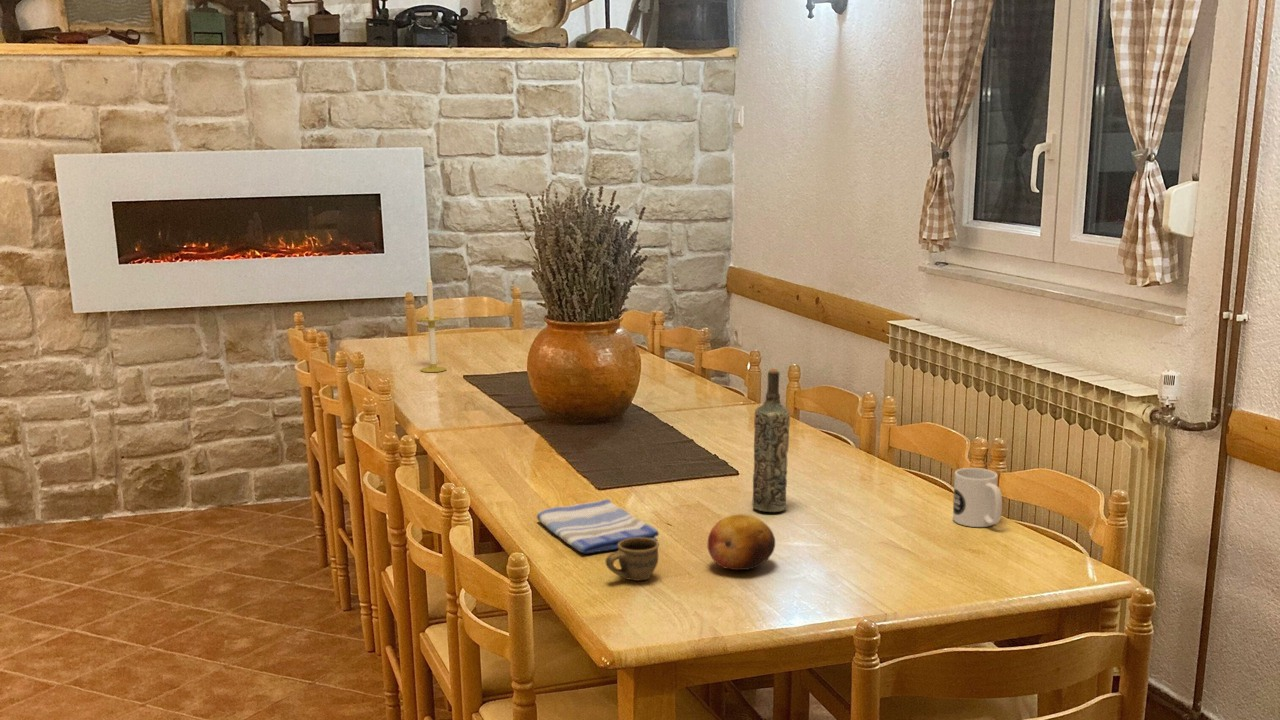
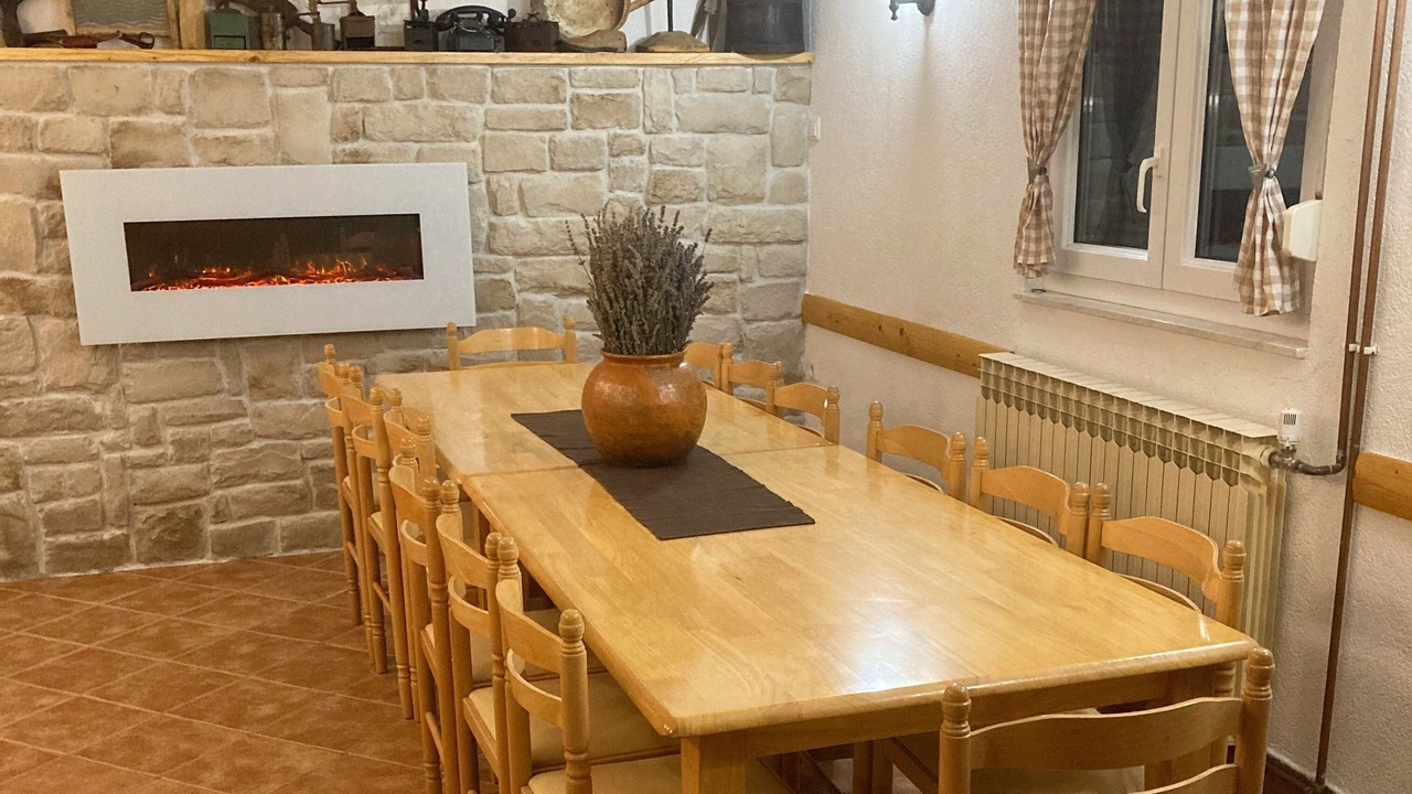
- fruit [707,513,776,571]
- candle [419,276,447,373]
- mug [952,467,1003,528]
- bottle [751,368,791,513]
- cup [605,537,660,582]
- dish towel [536,498,660,554]
